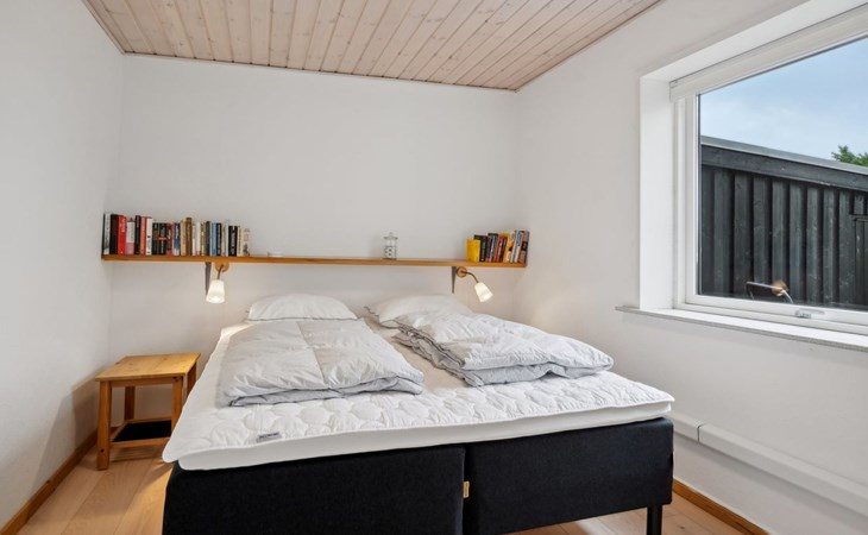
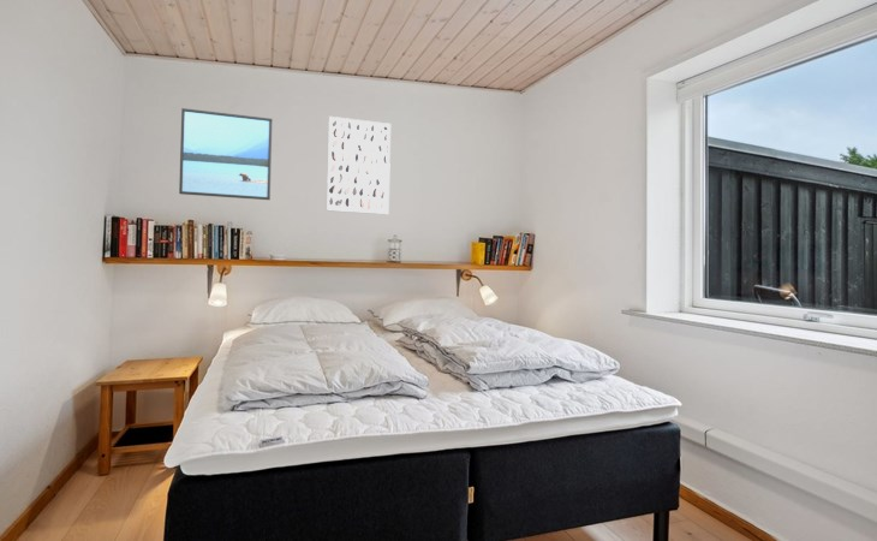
+ wall art [326,115,392,215]
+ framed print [178,107,274,201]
